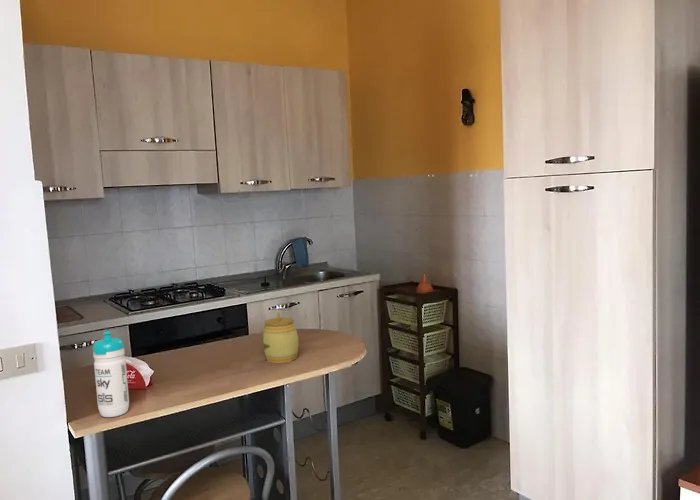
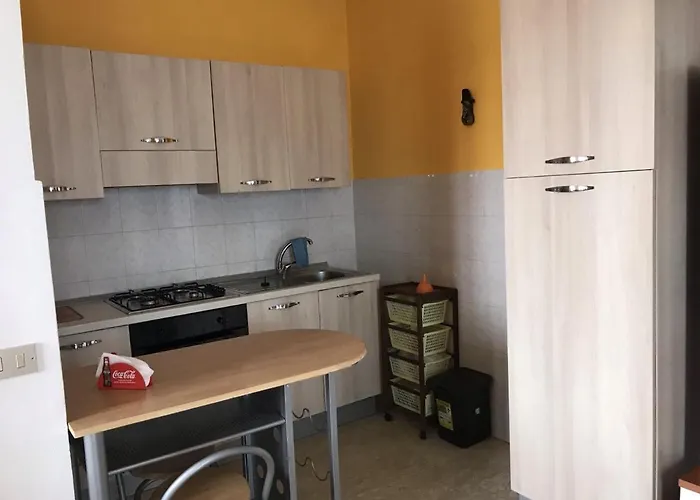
- jar [261,311,299,364]
- water bottle [92,330,130,418]
